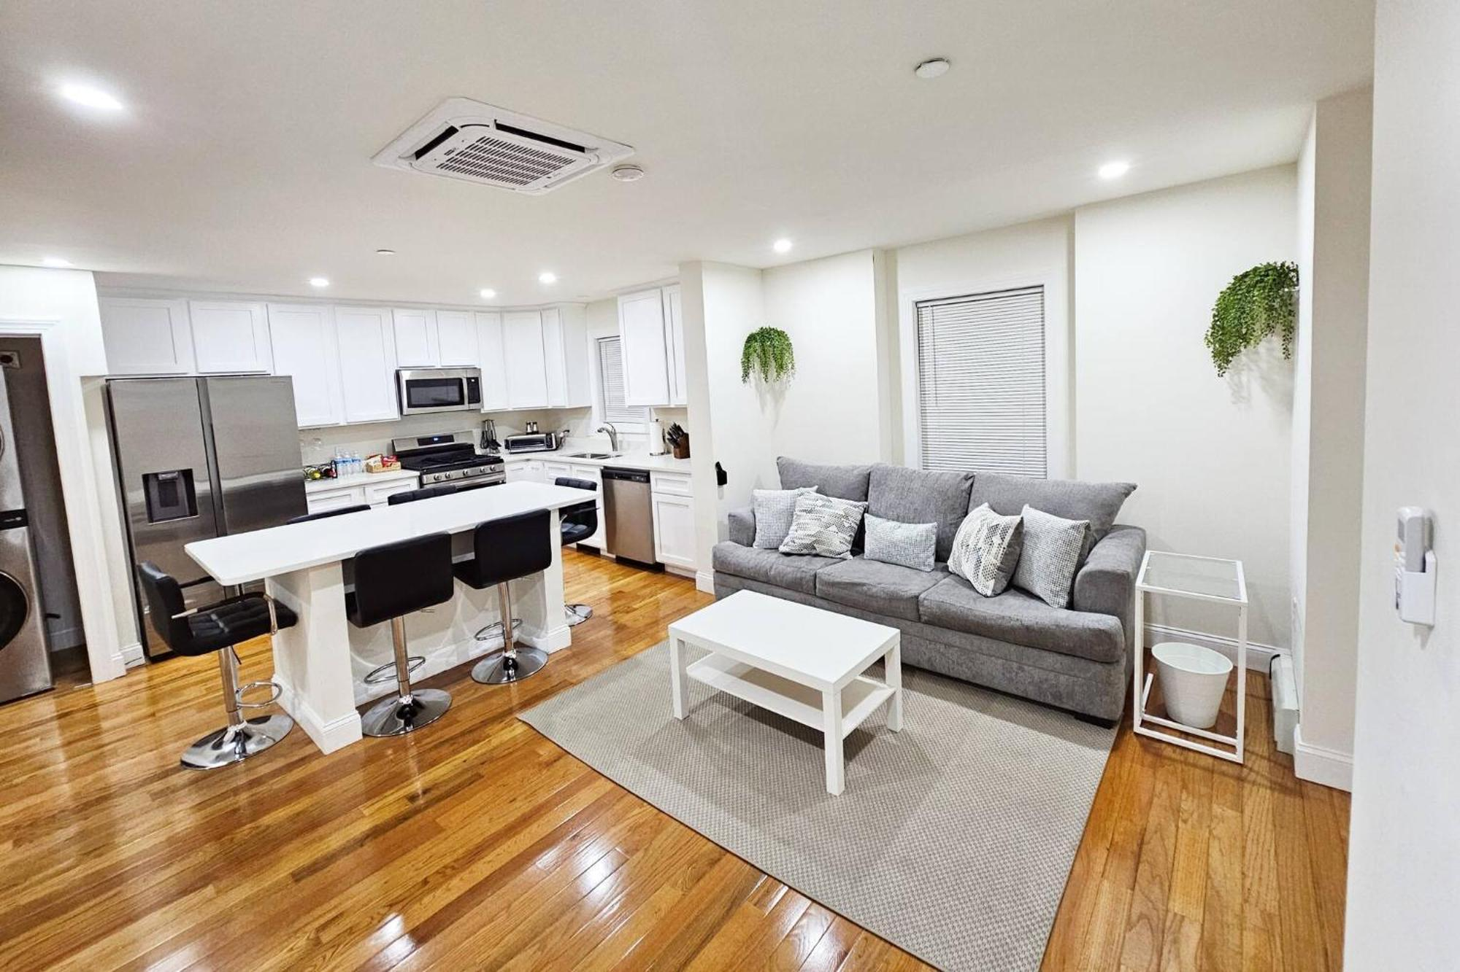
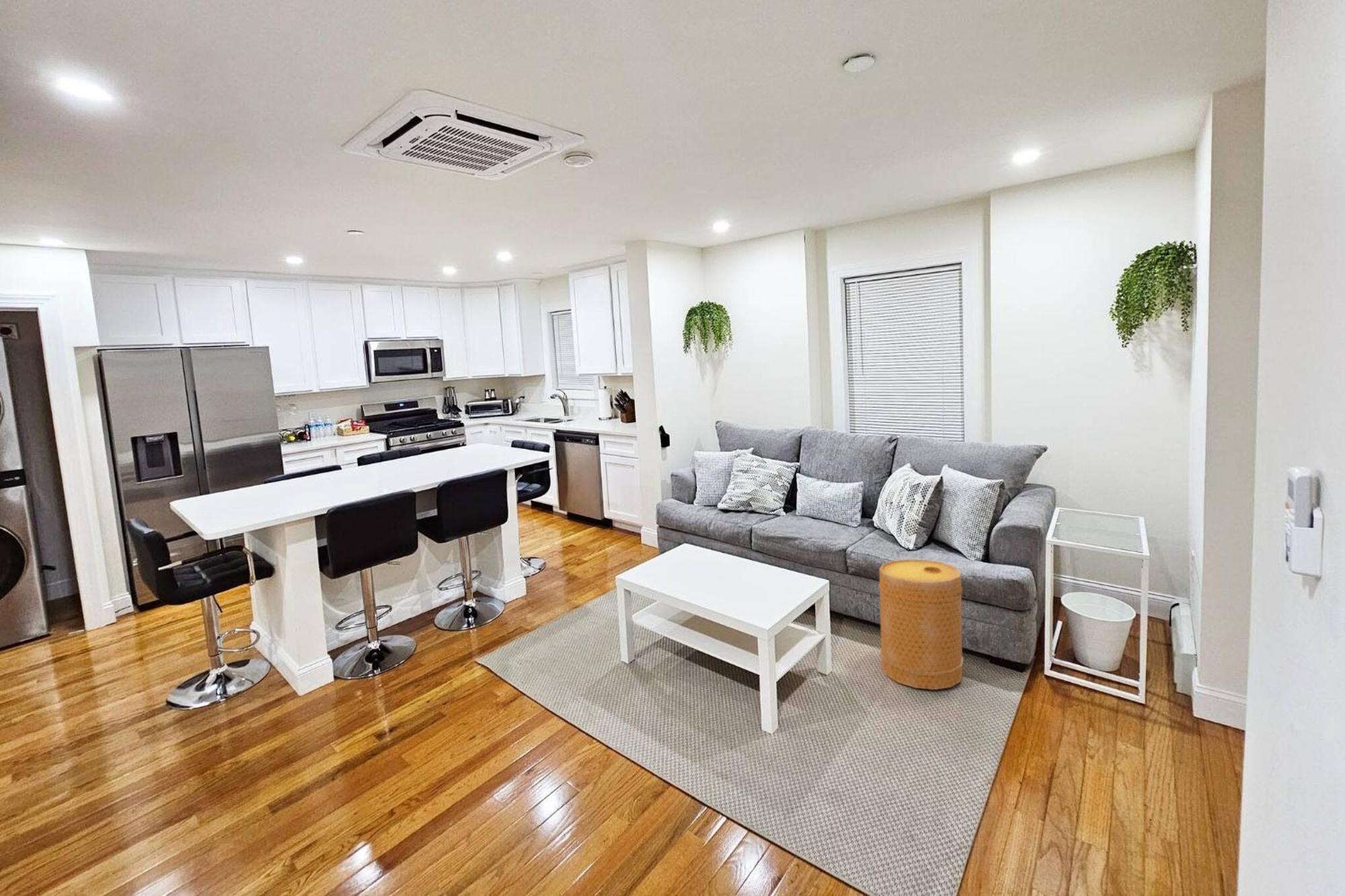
+ basket [878,559,964,690]
